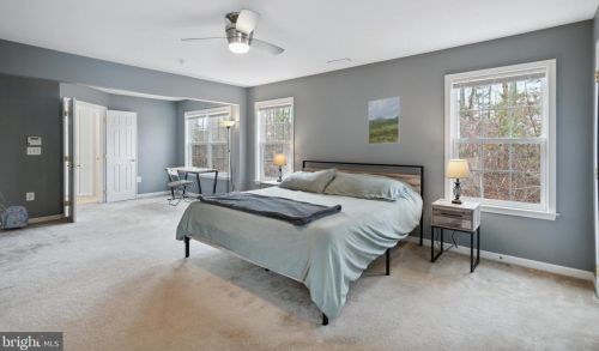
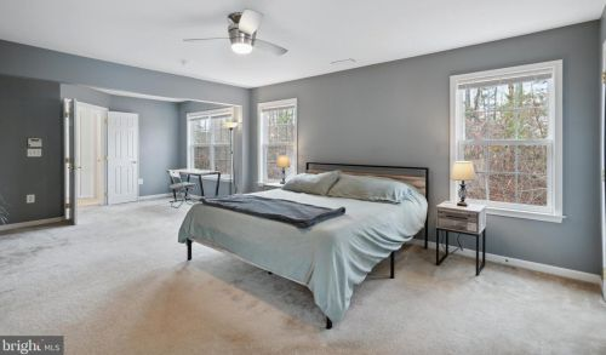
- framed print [368,96,401,145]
- backpack [0,205,30,230]
